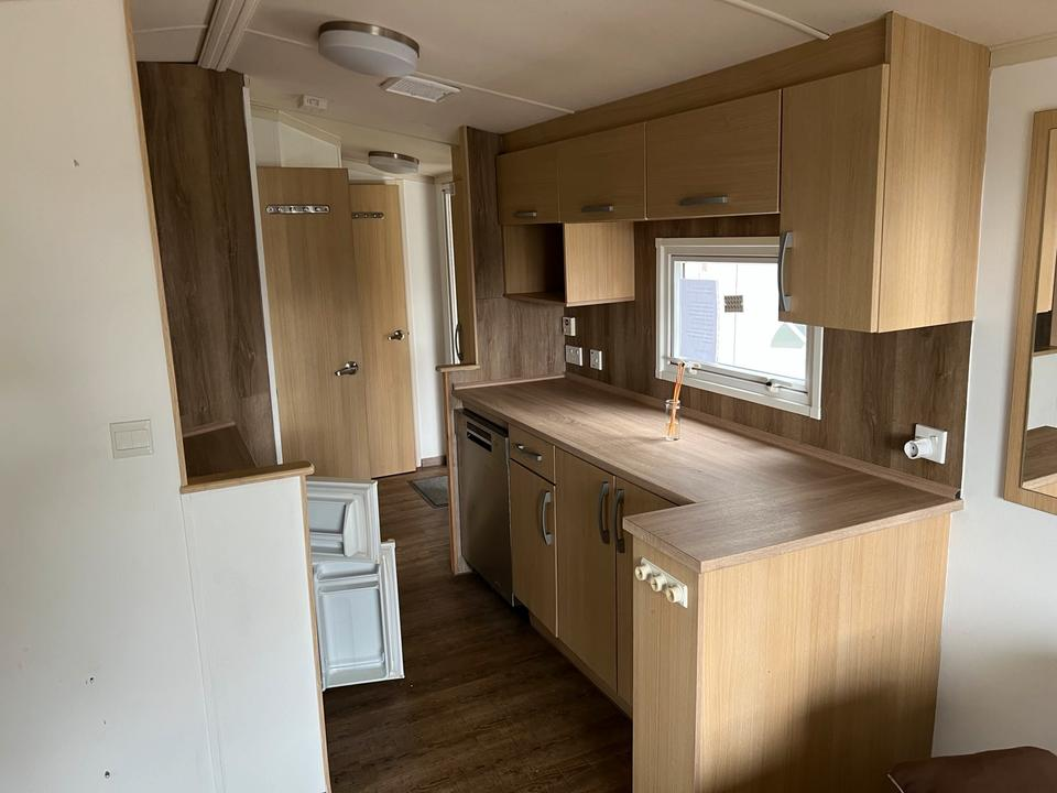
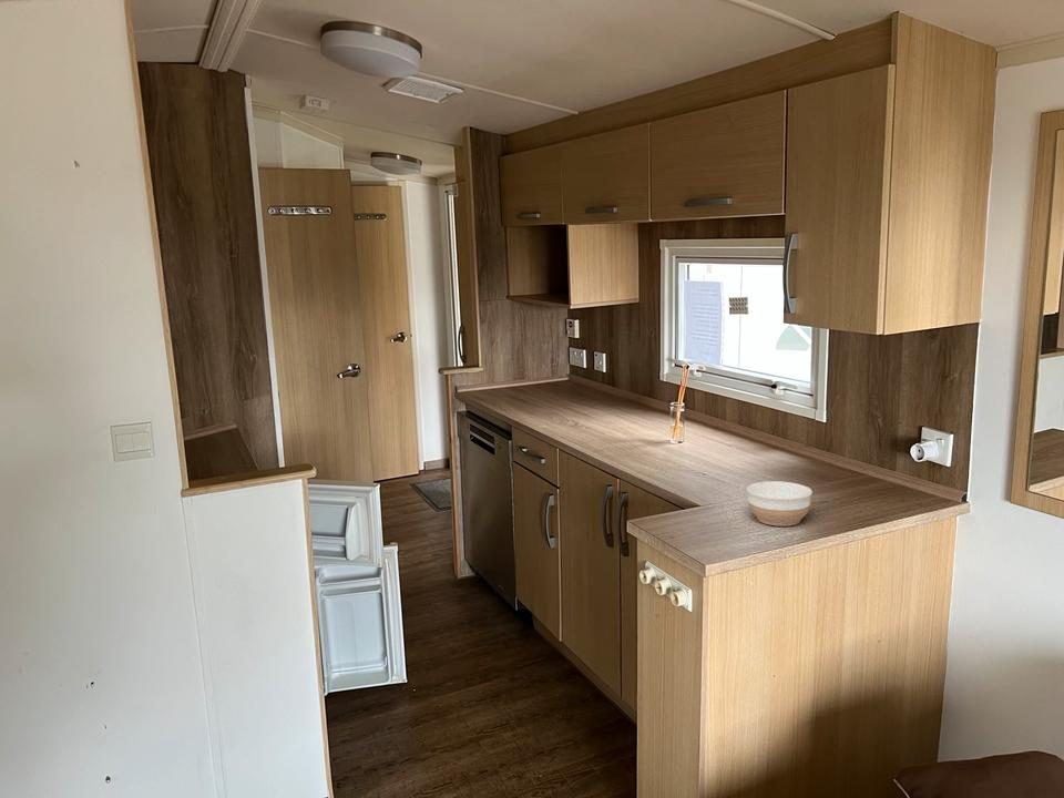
+ bowl [746,481,814,526]
